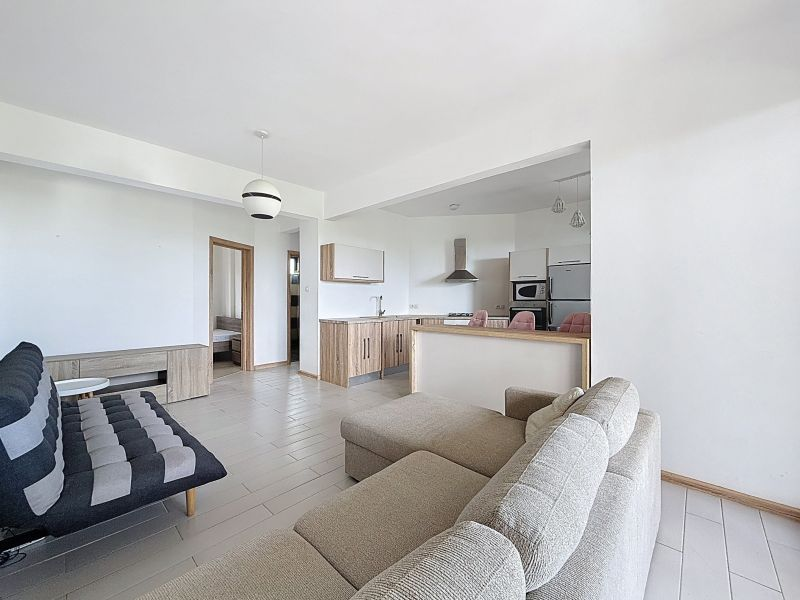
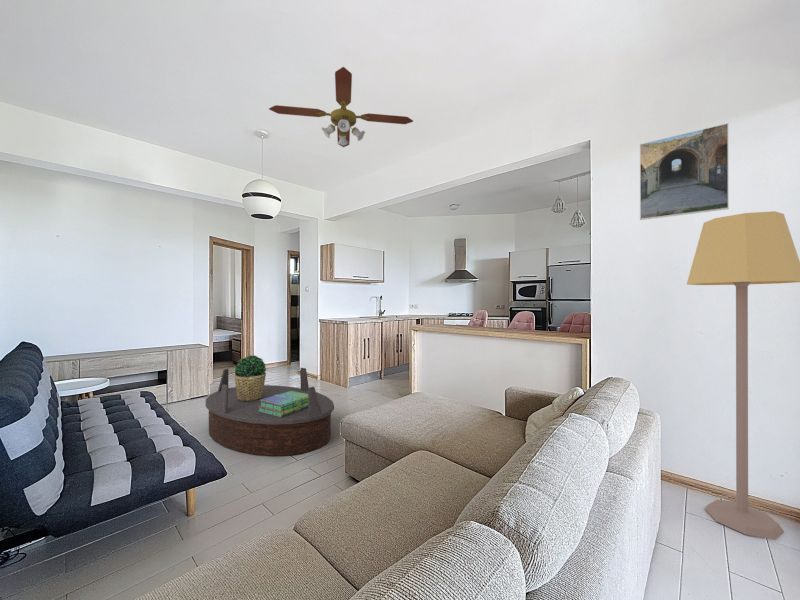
+ stack of books [258,391,308,417]
+ ceiling fan [268,66,414,148]
+ coffee table [205,367,335,457]
+ potted plant [234,354,267,401]
+ lamp [686,210,800,540]
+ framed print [639,122,730,221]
